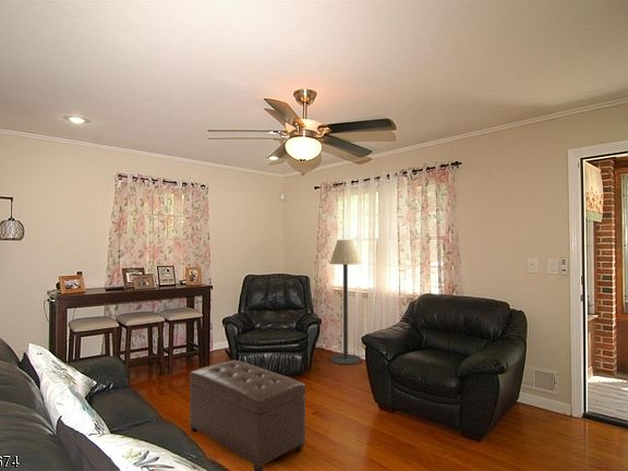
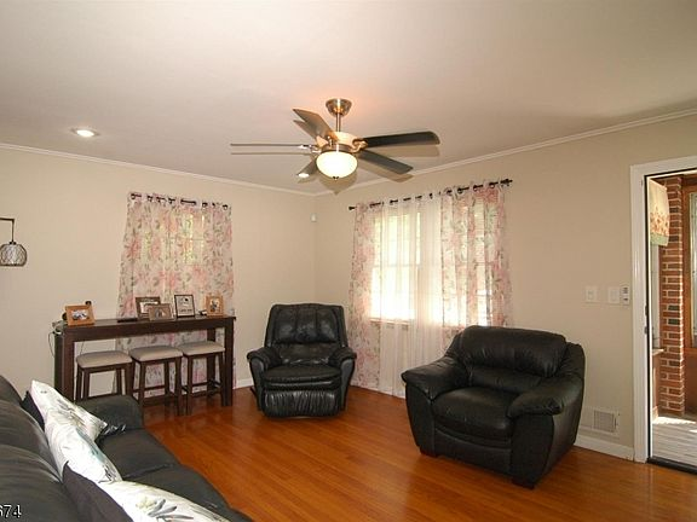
- ottoman [189,359,307,471]
- floor lamp [329,239,362,366]
